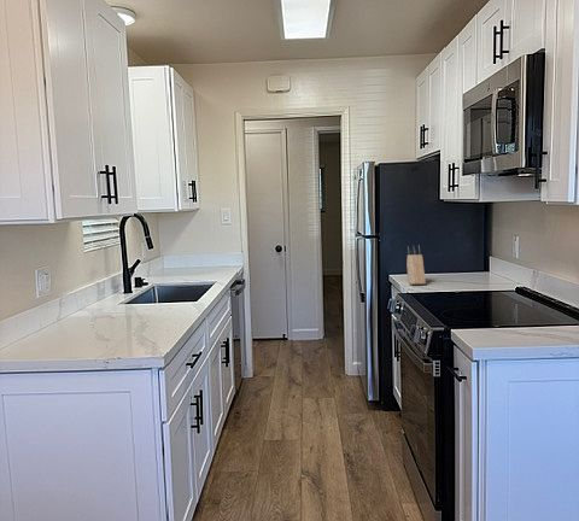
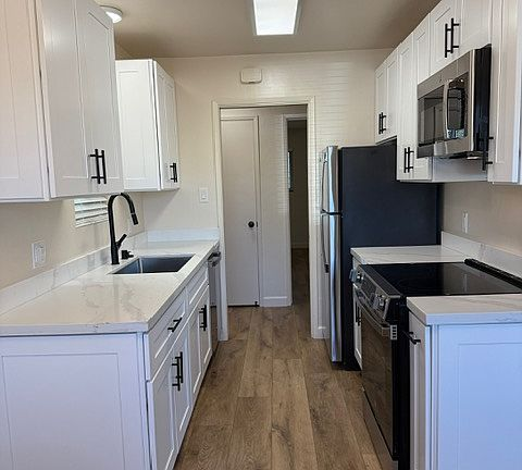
- knife block [405,244,427,286]
